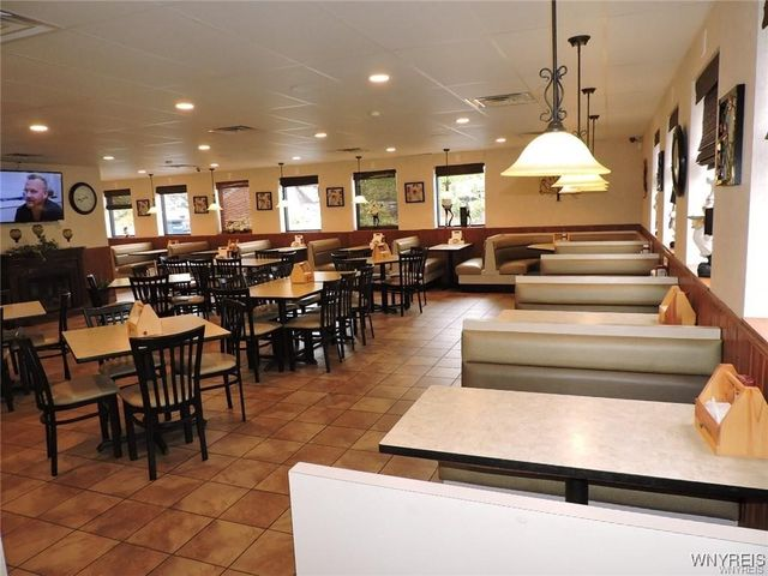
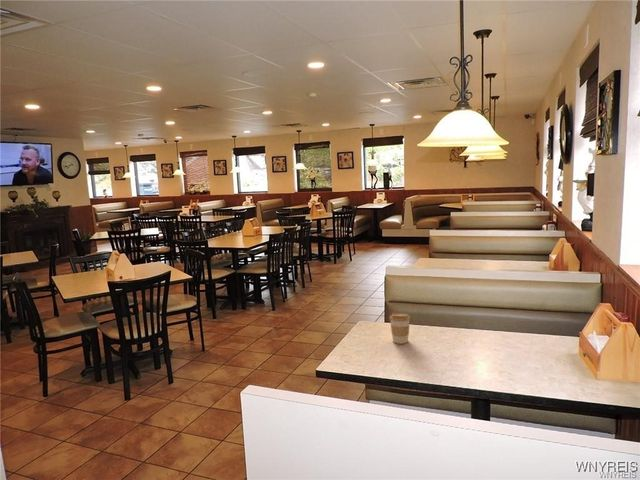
+ coffee cup [389,312,411,345]
